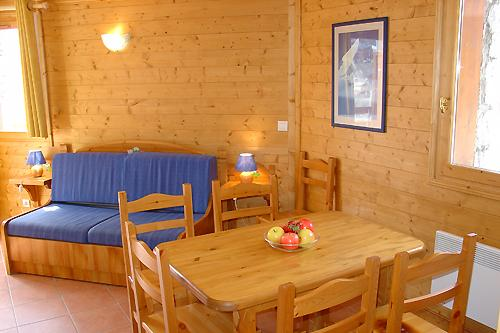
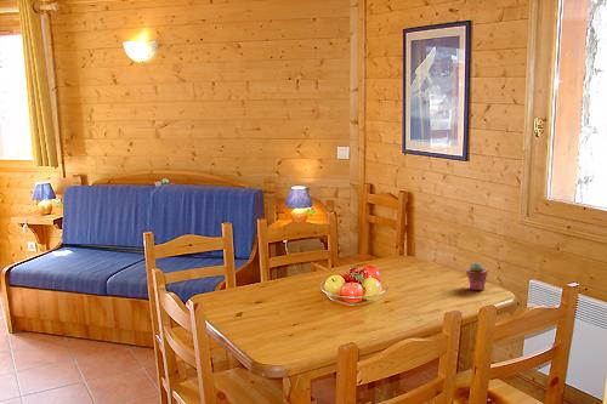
+ potted succulent [465,262,489,291]
